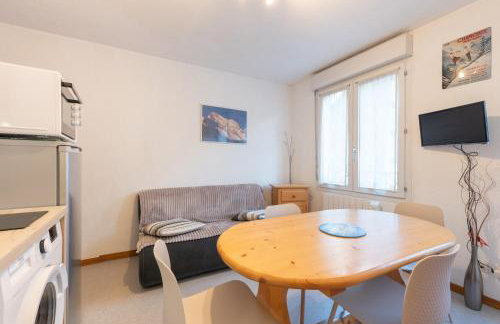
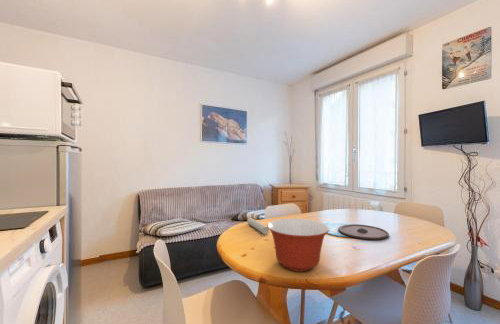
+ candle [246,217,270,235]
+ plate [337,223,390,241]
+ mixing bowl [266,217,330,272]
